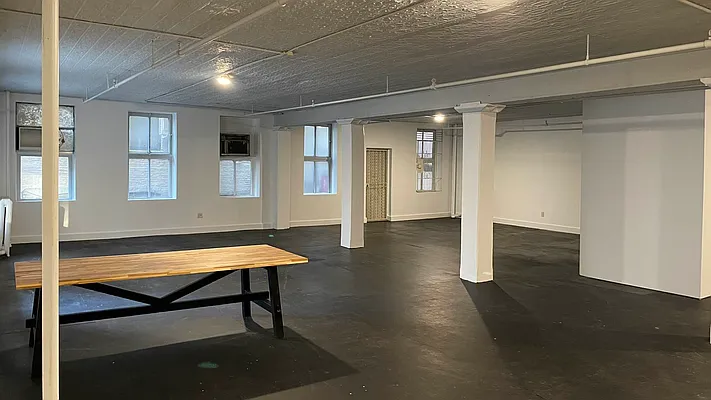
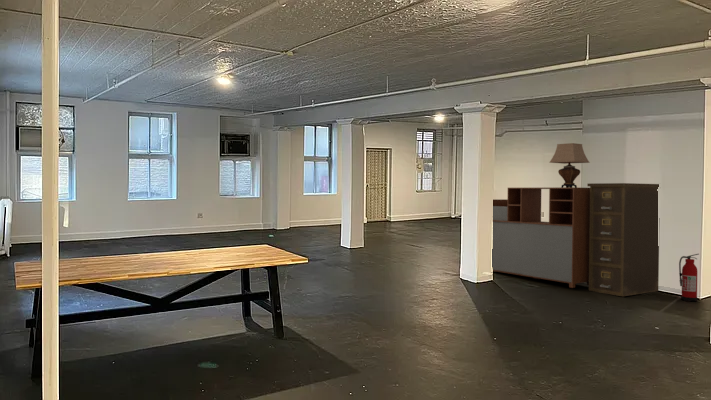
+ fire extinguisher [678,253,700,302]
+ table lamp [548,142,591,188]
+ filing cabinet [586,182,660,297]
+ storage cabinet [492,186,590,289]
